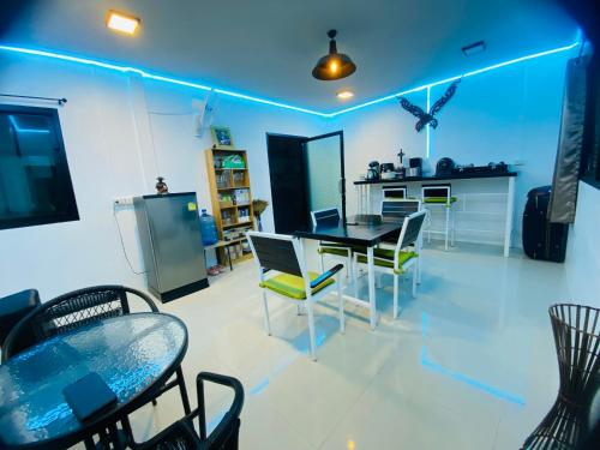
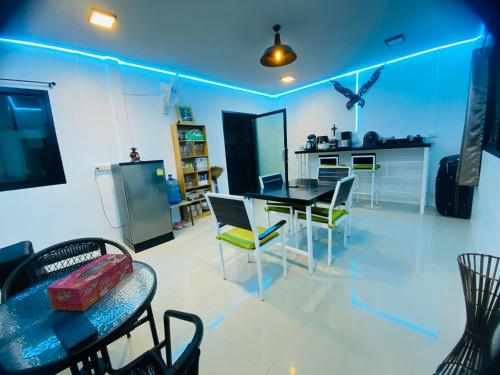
+ tissue box [46,253,134,312]
